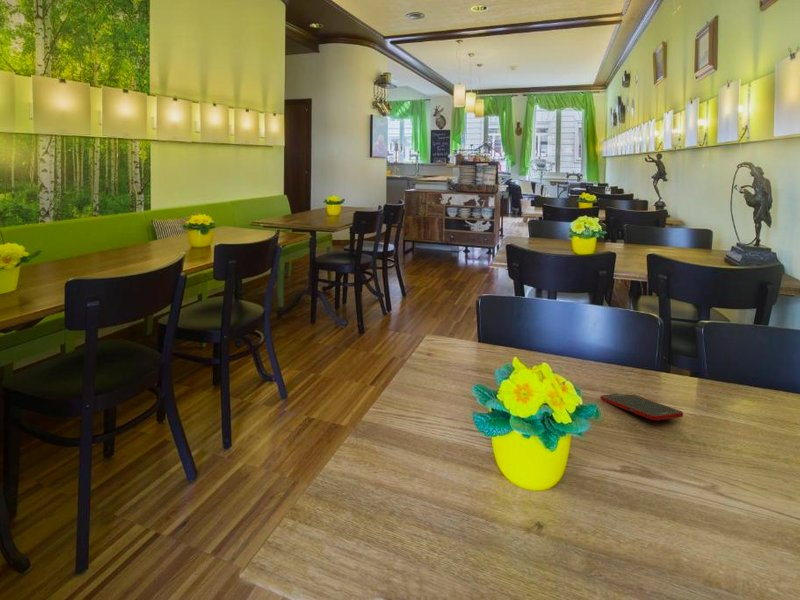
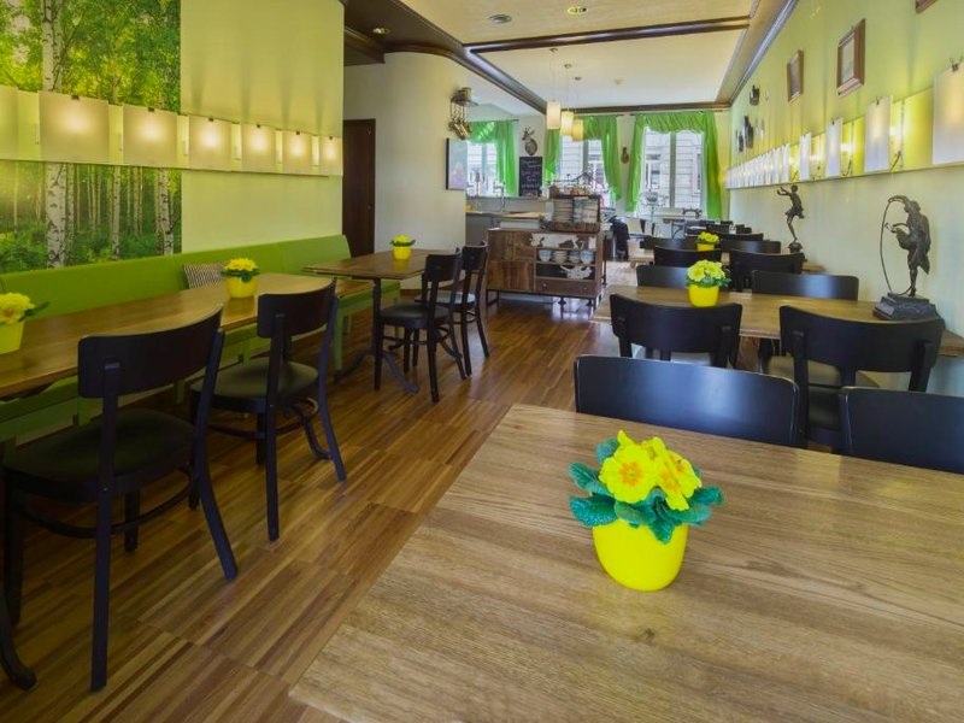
- cell phone [599,393,684,421]
